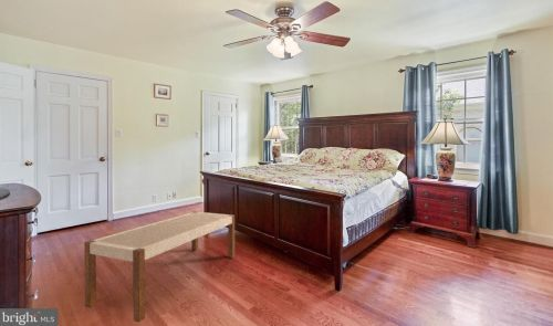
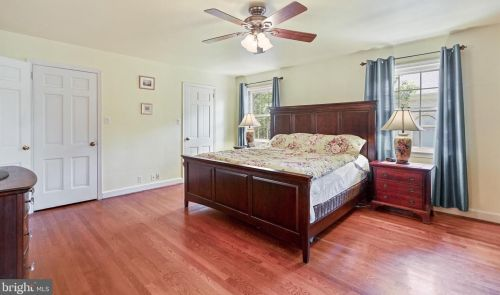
- bench [83,211,236,324]
